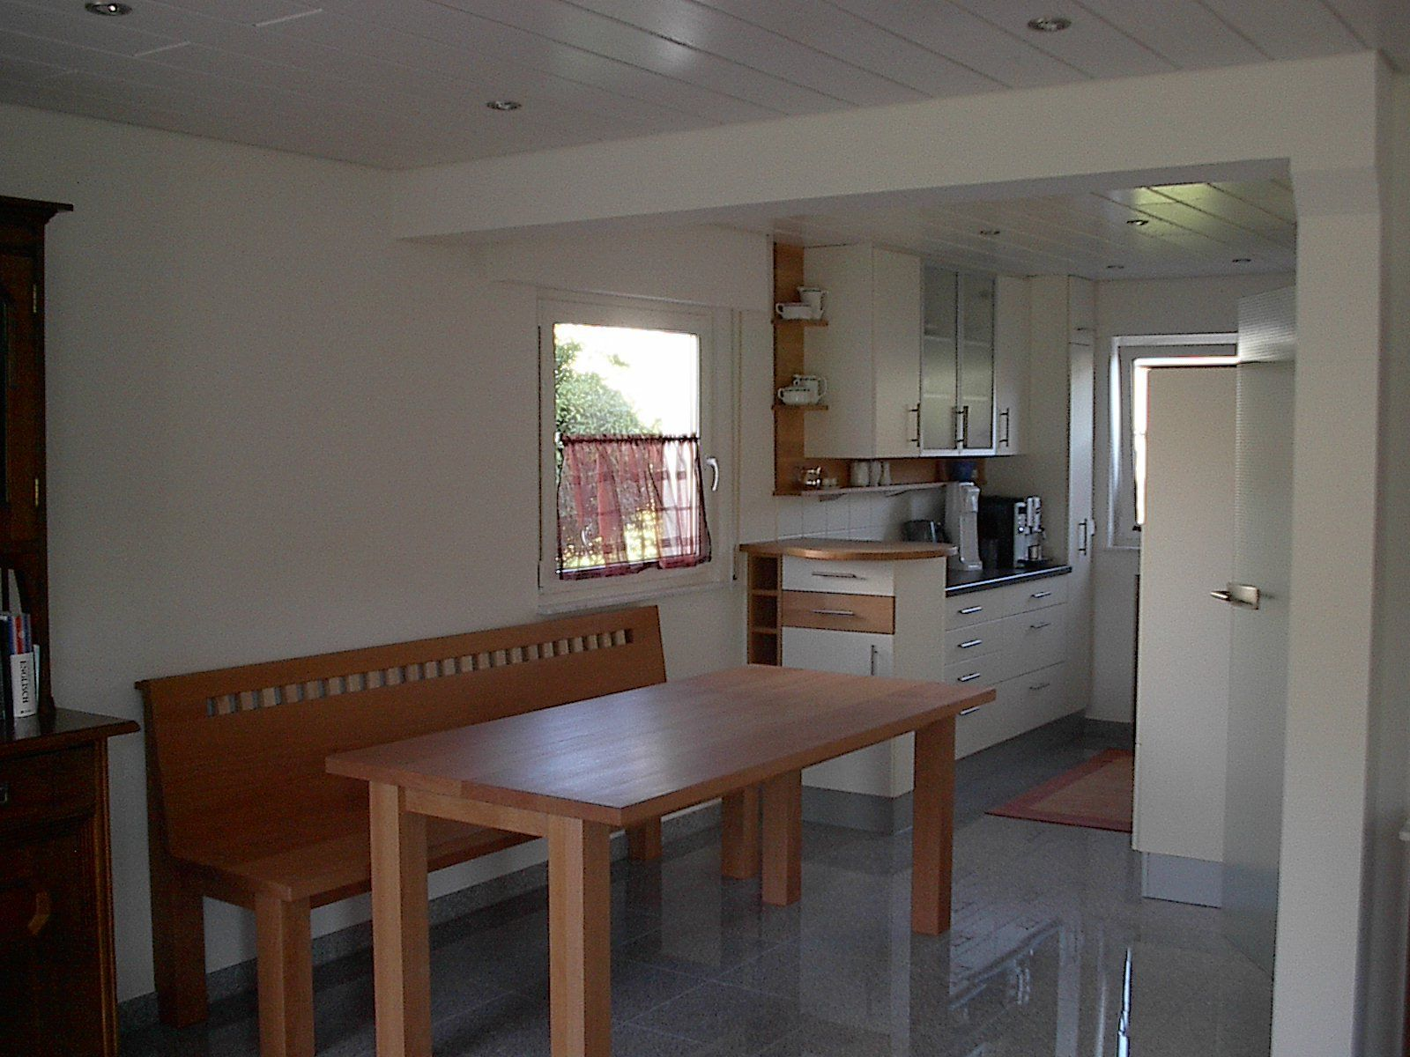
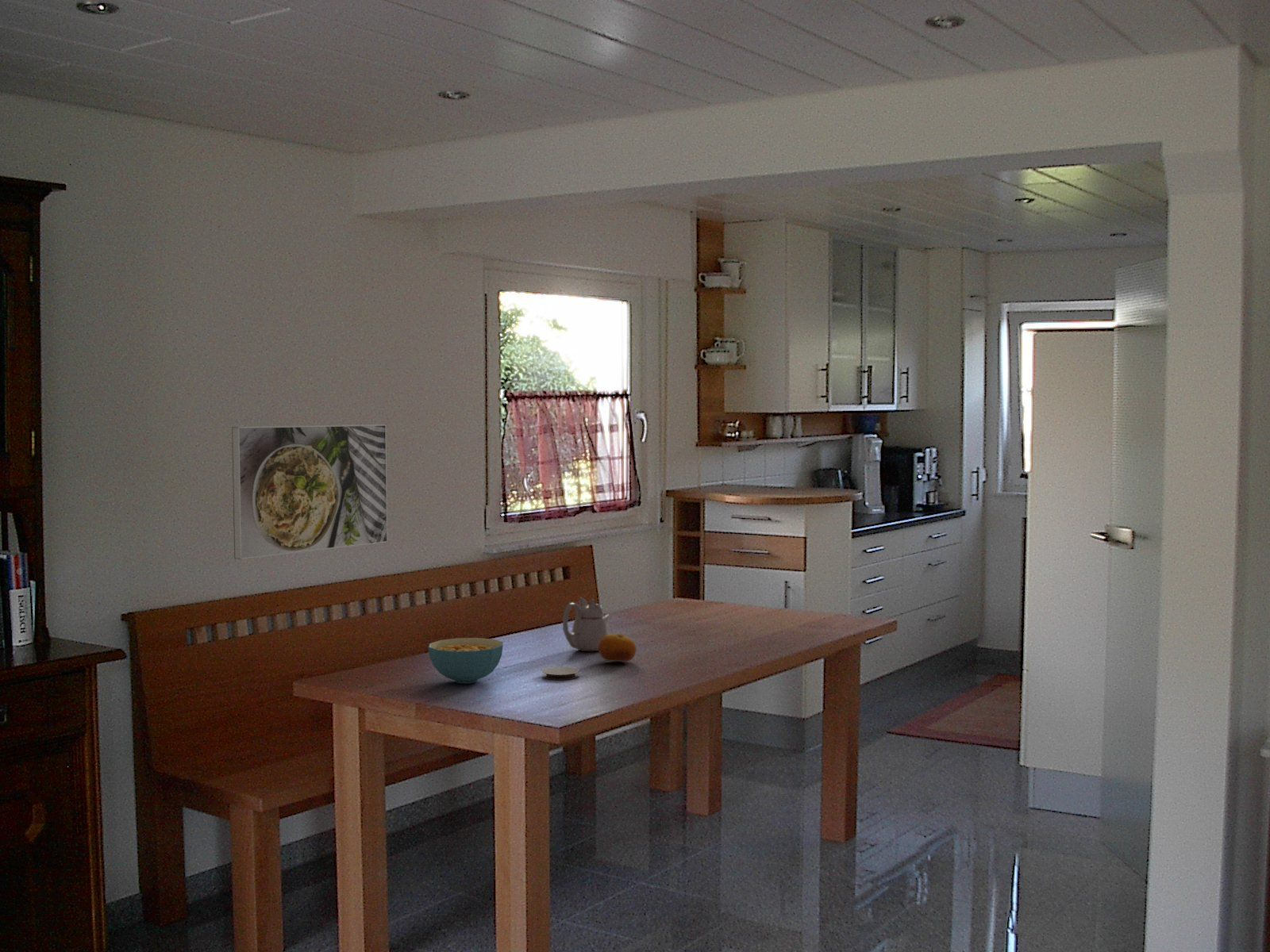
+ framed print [231,424,388,560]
+ coaster [541,666,580,681]
+ cereal bowl [428,637,504,684]
+ teapot [562,597,612,652]
+ fruit [598,633,637,662]
